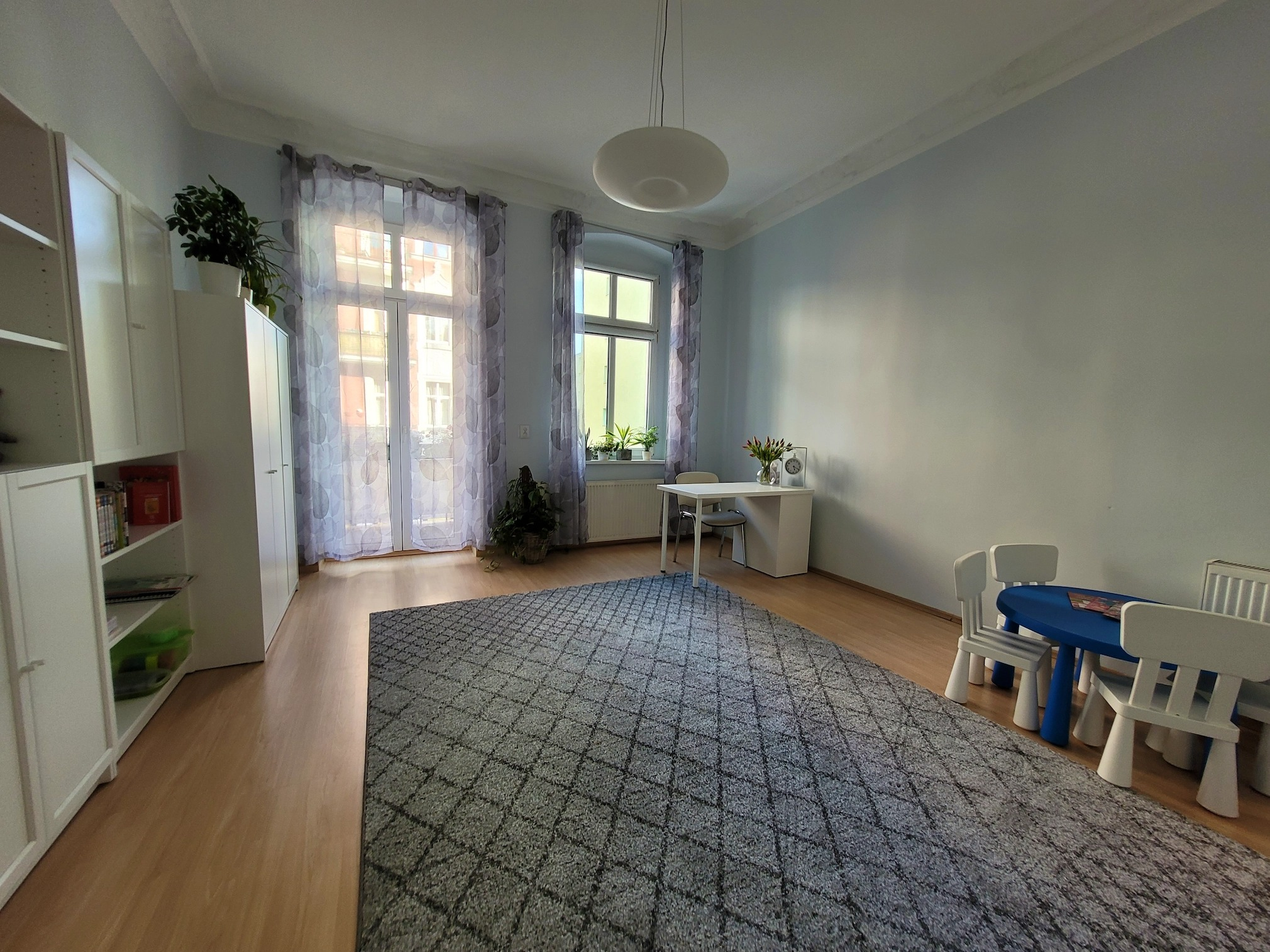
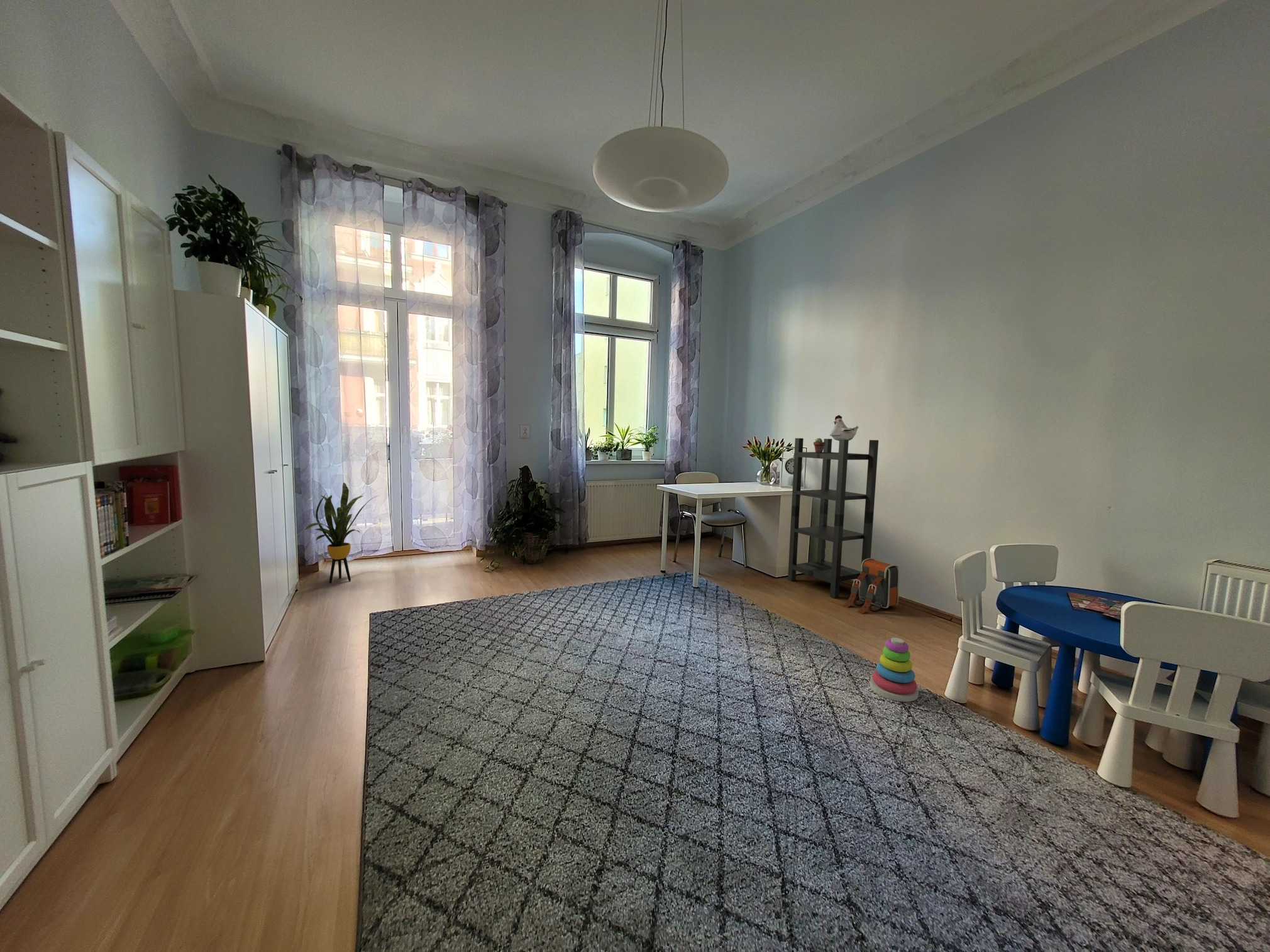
+ potted succulent [813,437,825,452]
+ house plant [303,482,380,584]
+ stacking toy [870,637,919,703]
+ decorative figurine [829,415,859,454]
+ backpack [842,557,900,614]
+ shelving unit [787,437,879,599]
